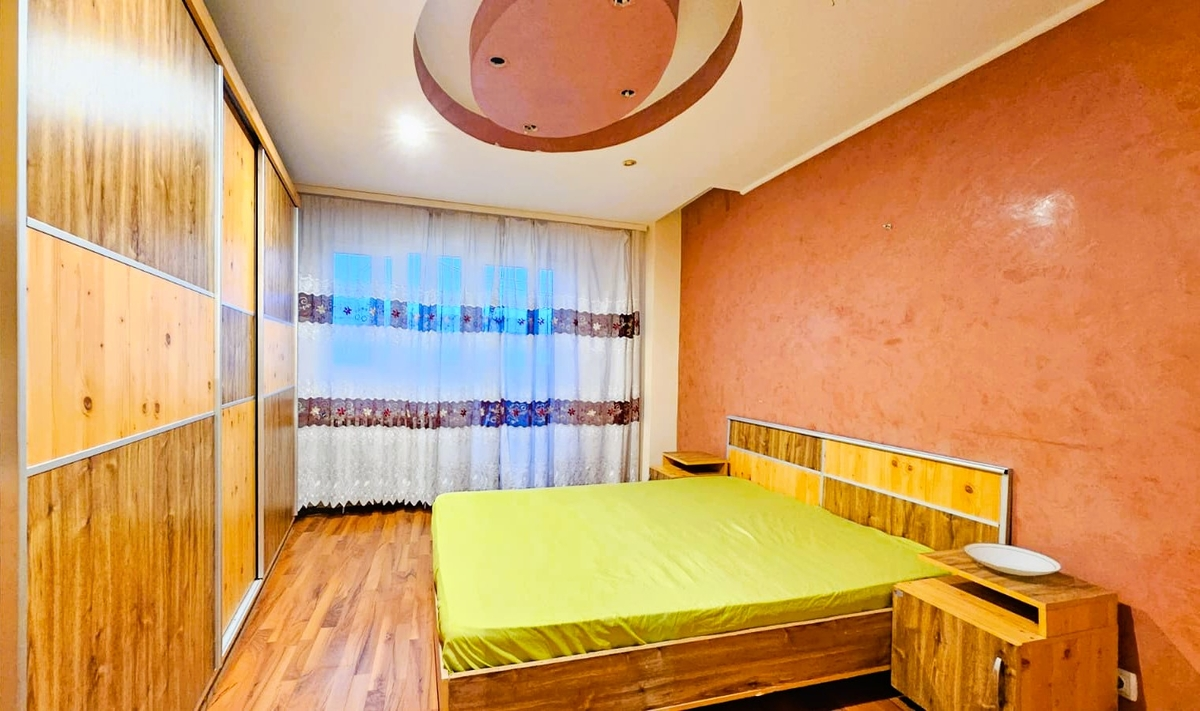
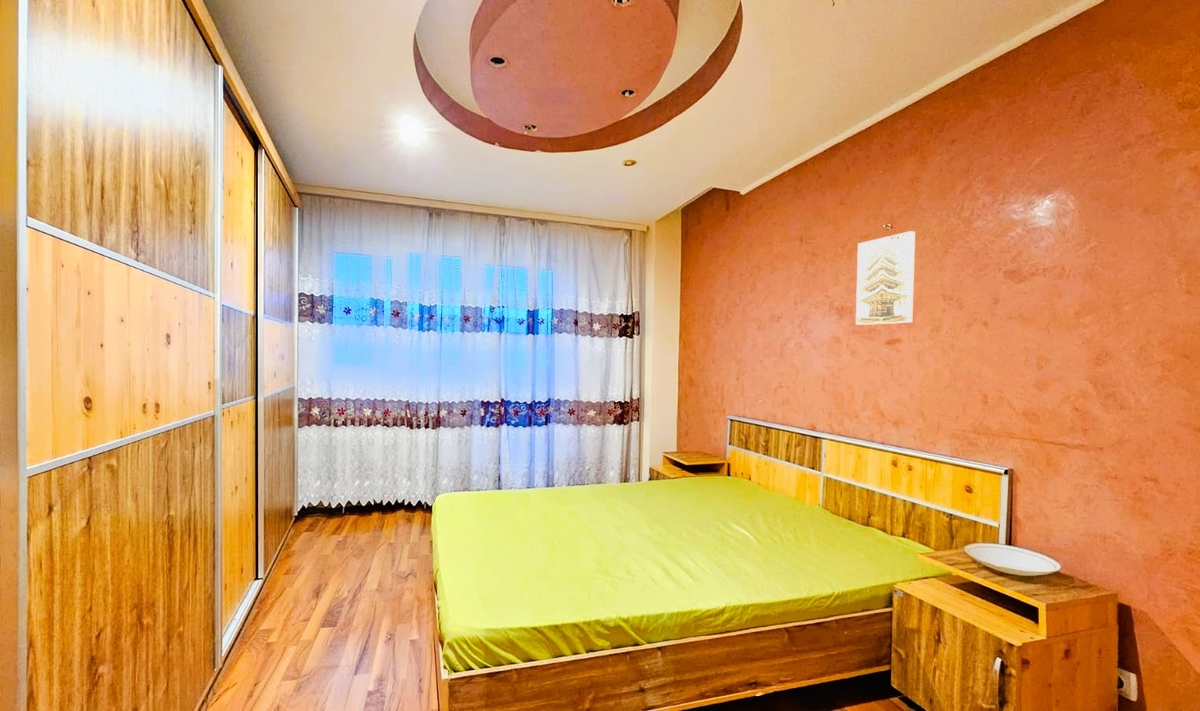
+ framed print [855,230,916,326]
